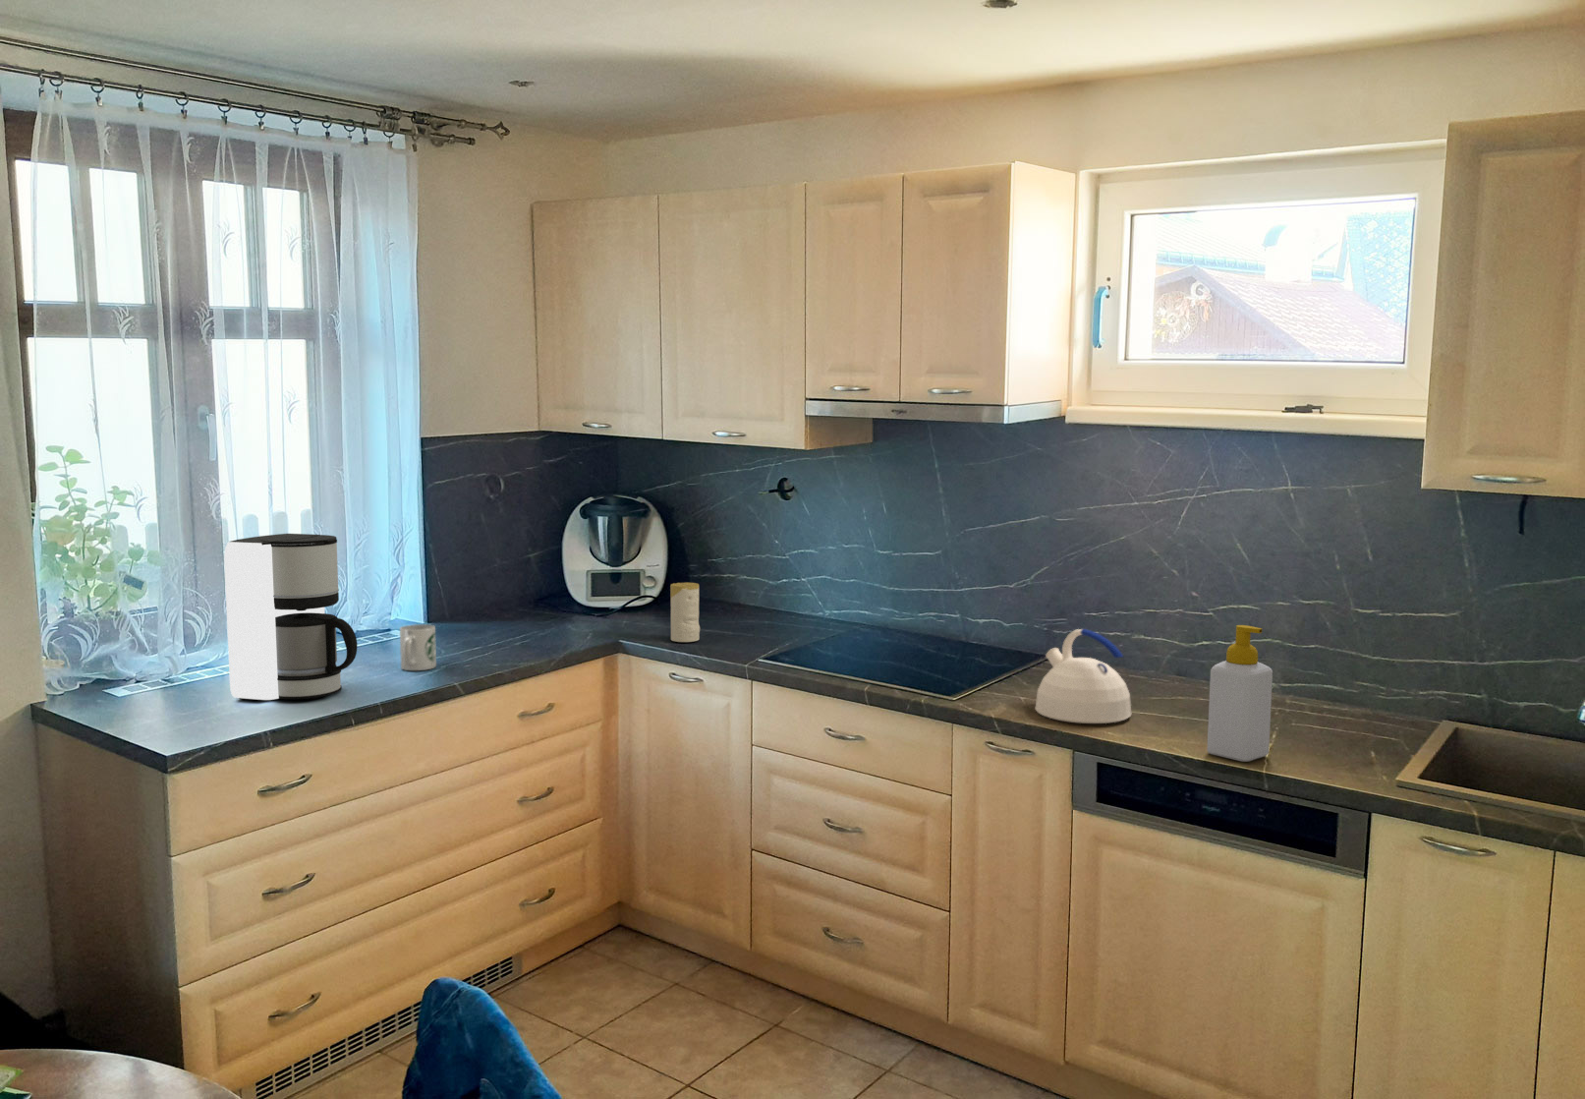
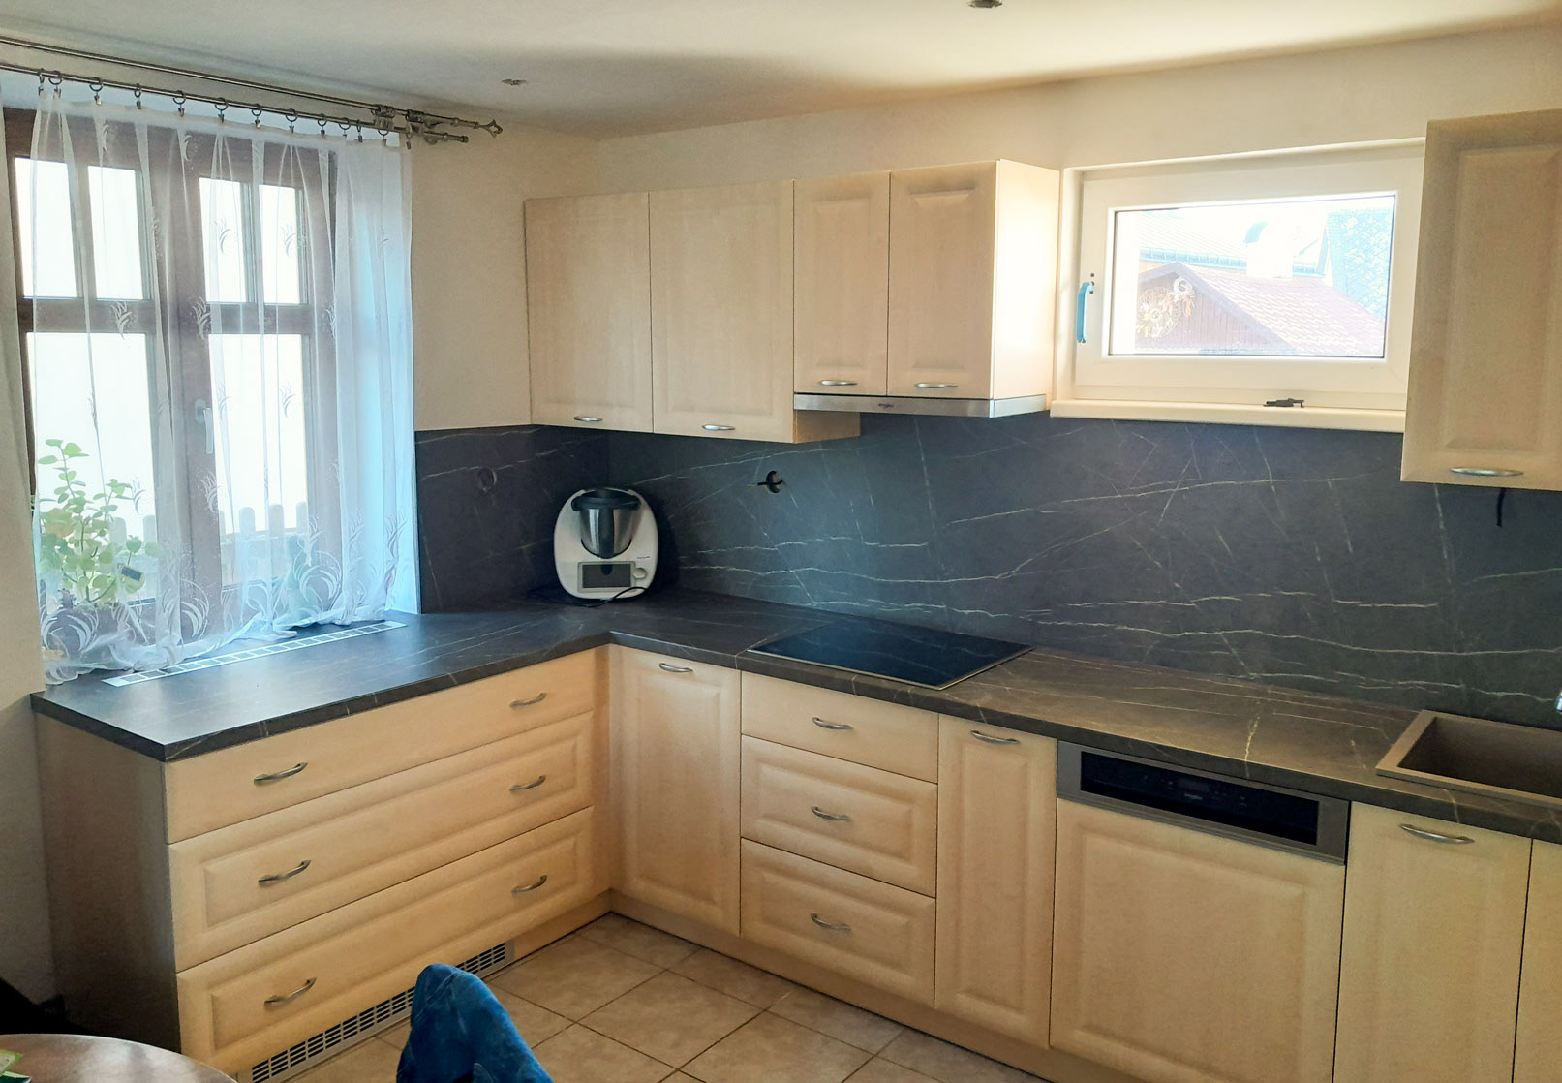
- soap bottle [1206,624,1273,763]
- coffee maker [223,533,359,701]
- mug [399,623,437,671]
- kettle [1033,628,1132,724]
- candle [670,582,701,642]
